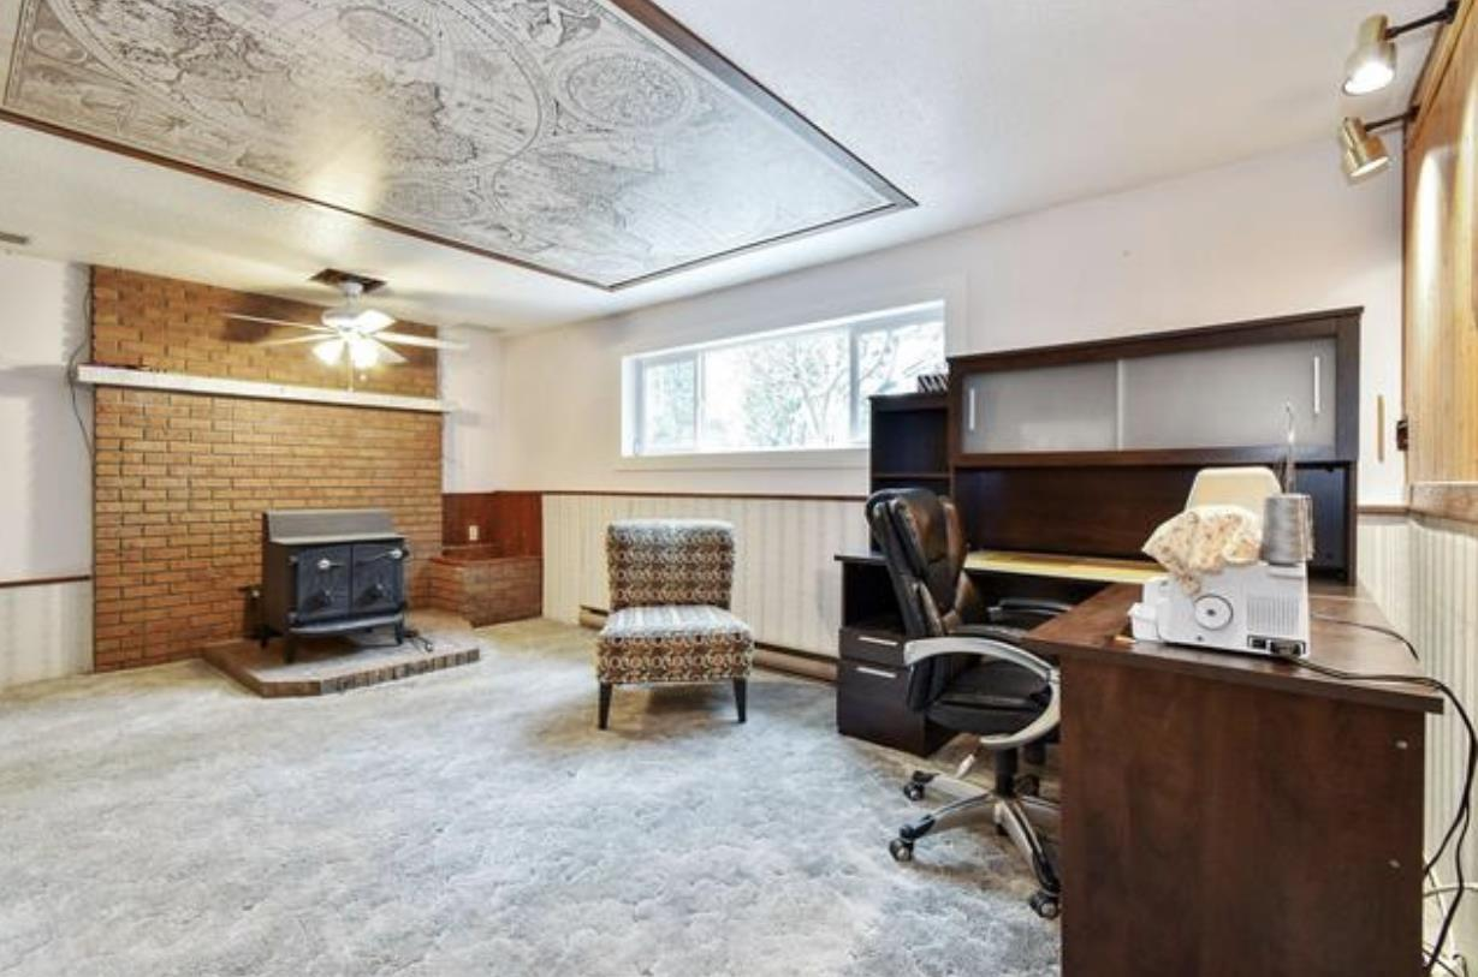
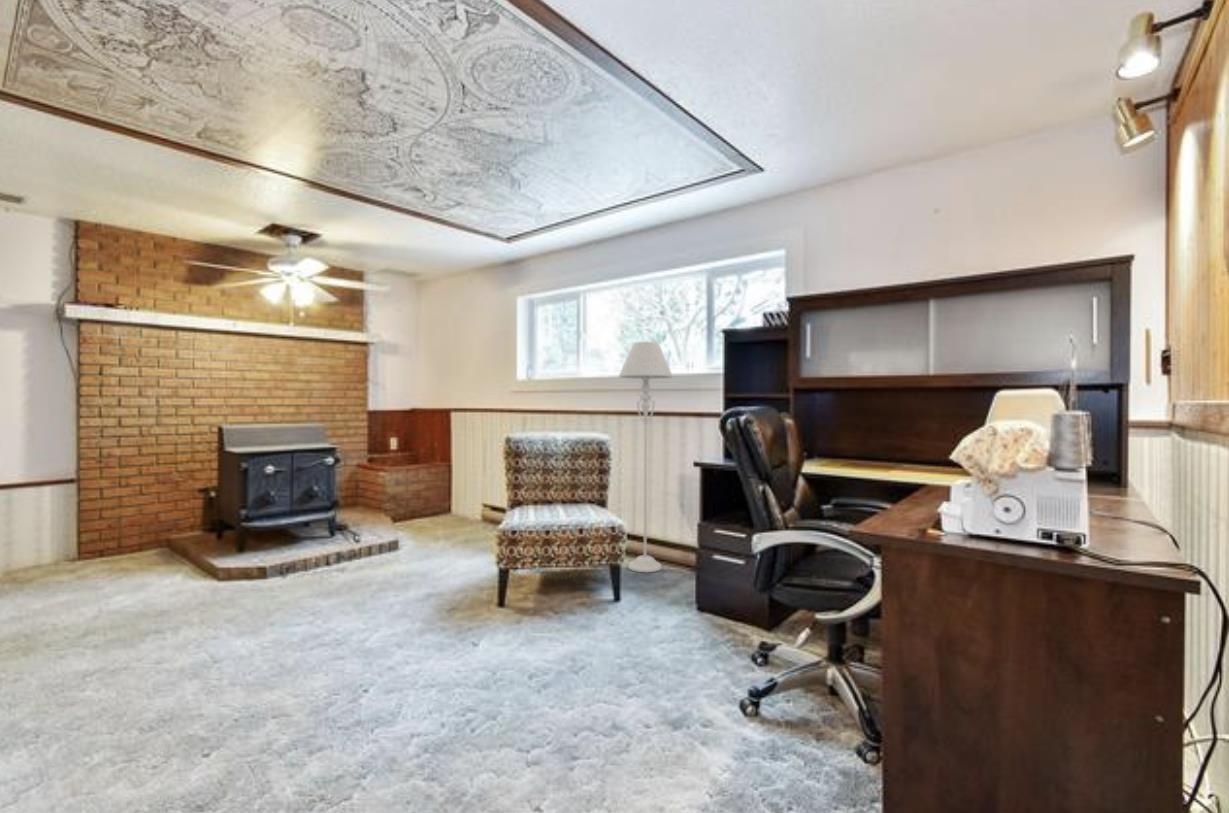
+ floor lamp [618,341,674,573]
